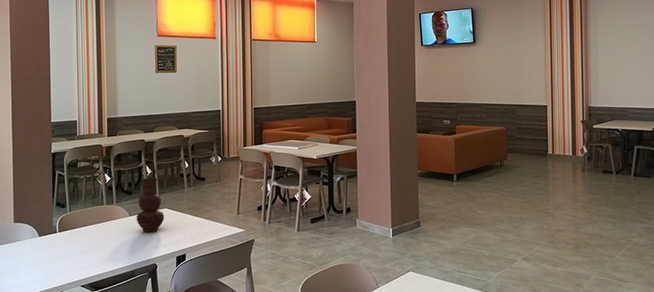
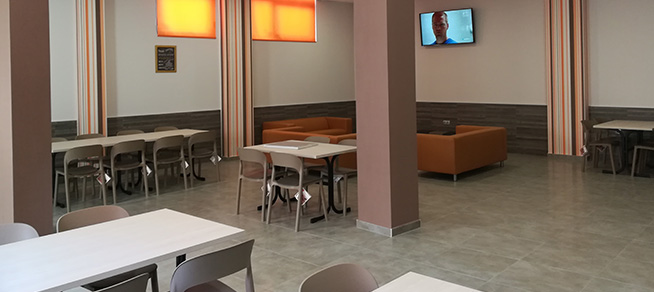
- vase [135,177,165,233]
